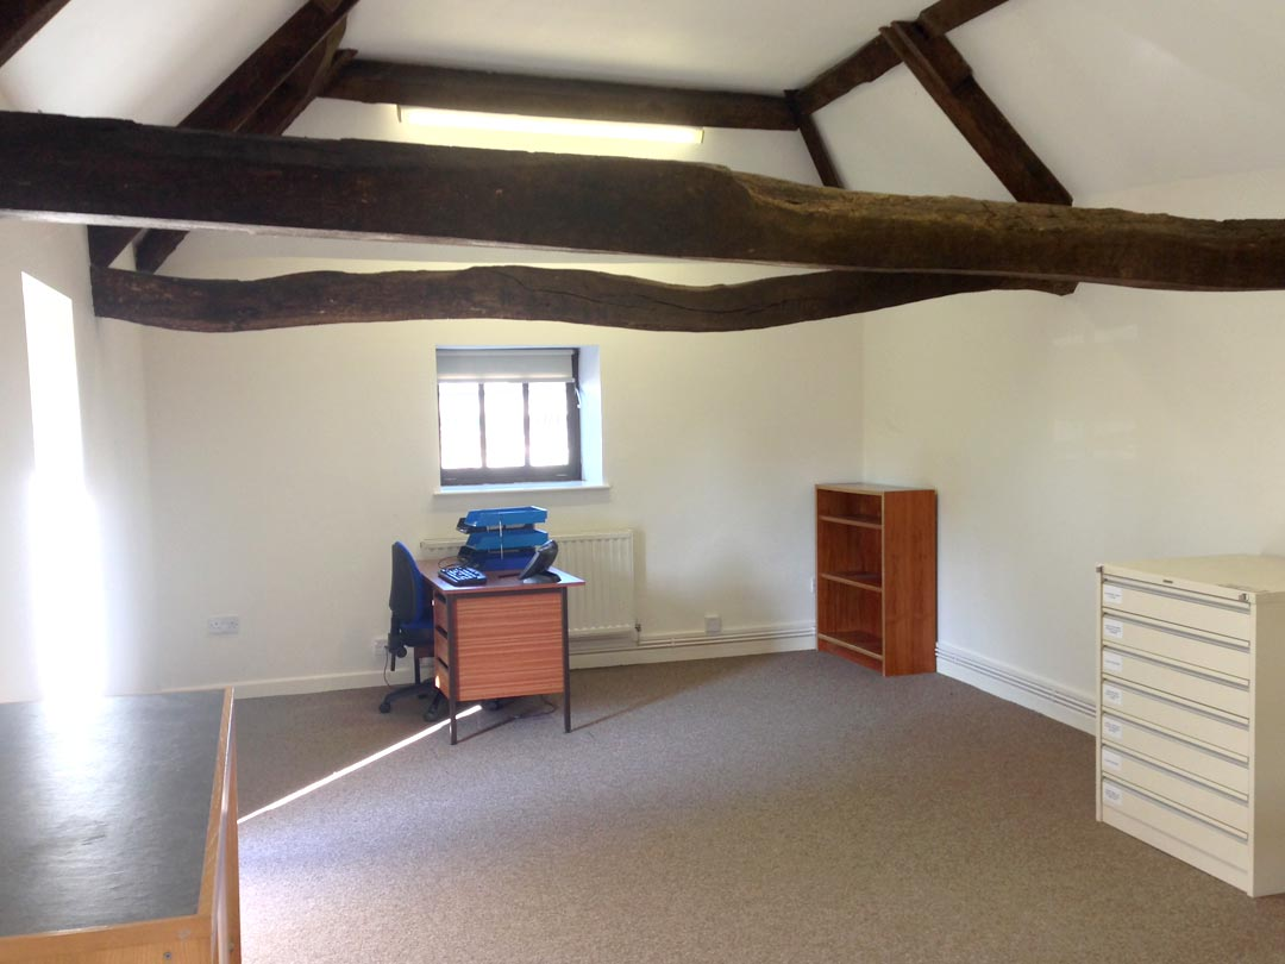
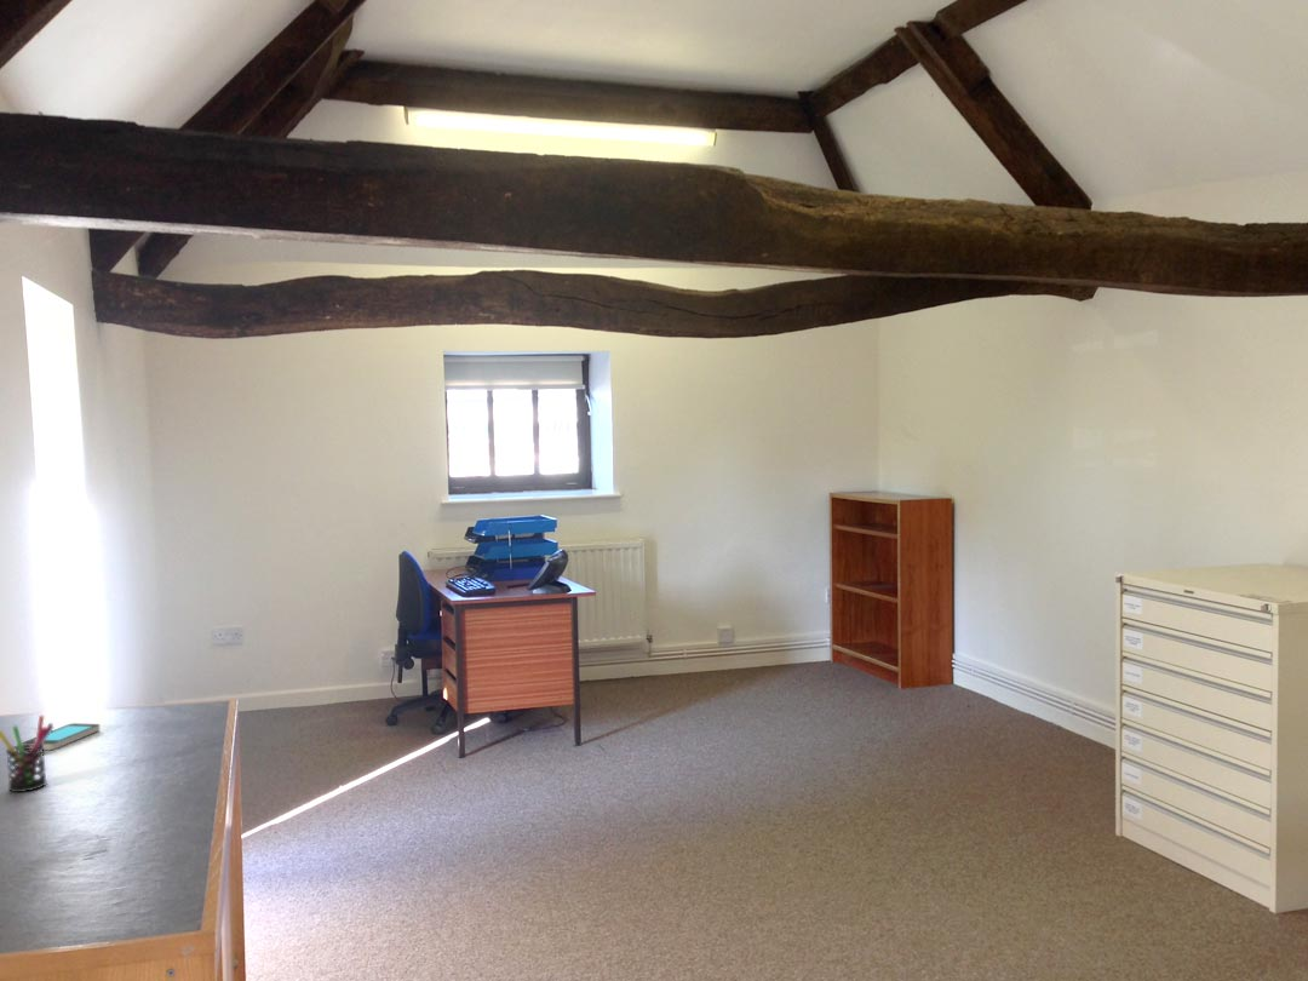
+ smartphone [22,722,102,751]
+ pen holder [0,715,54,793]
